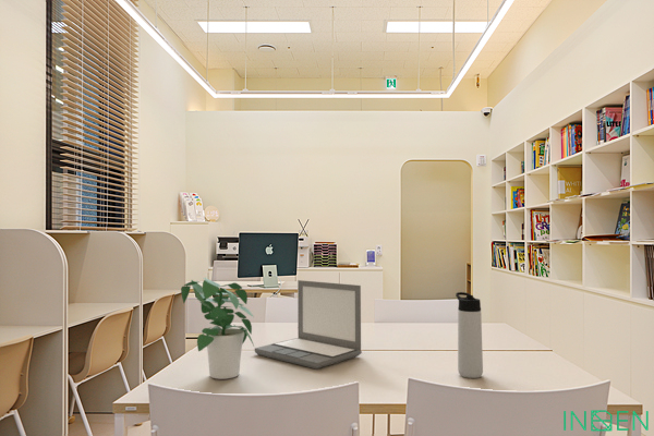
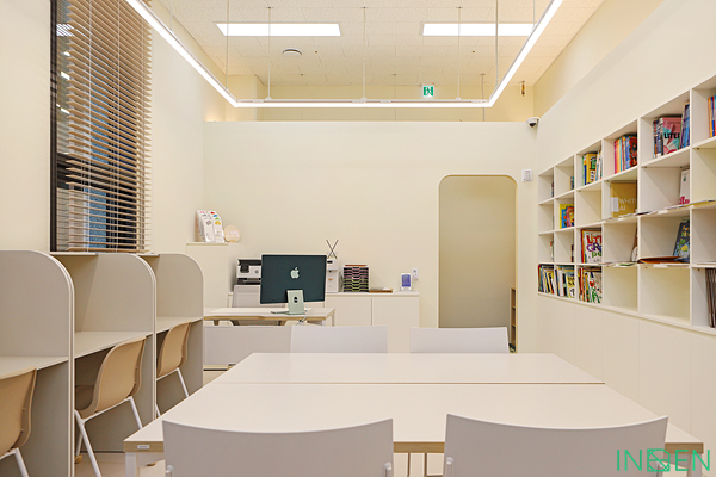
- thermos bottle [455,291,484,379]
- laptop [254,279,363,371]
- potted plant [180,277,255,380]
